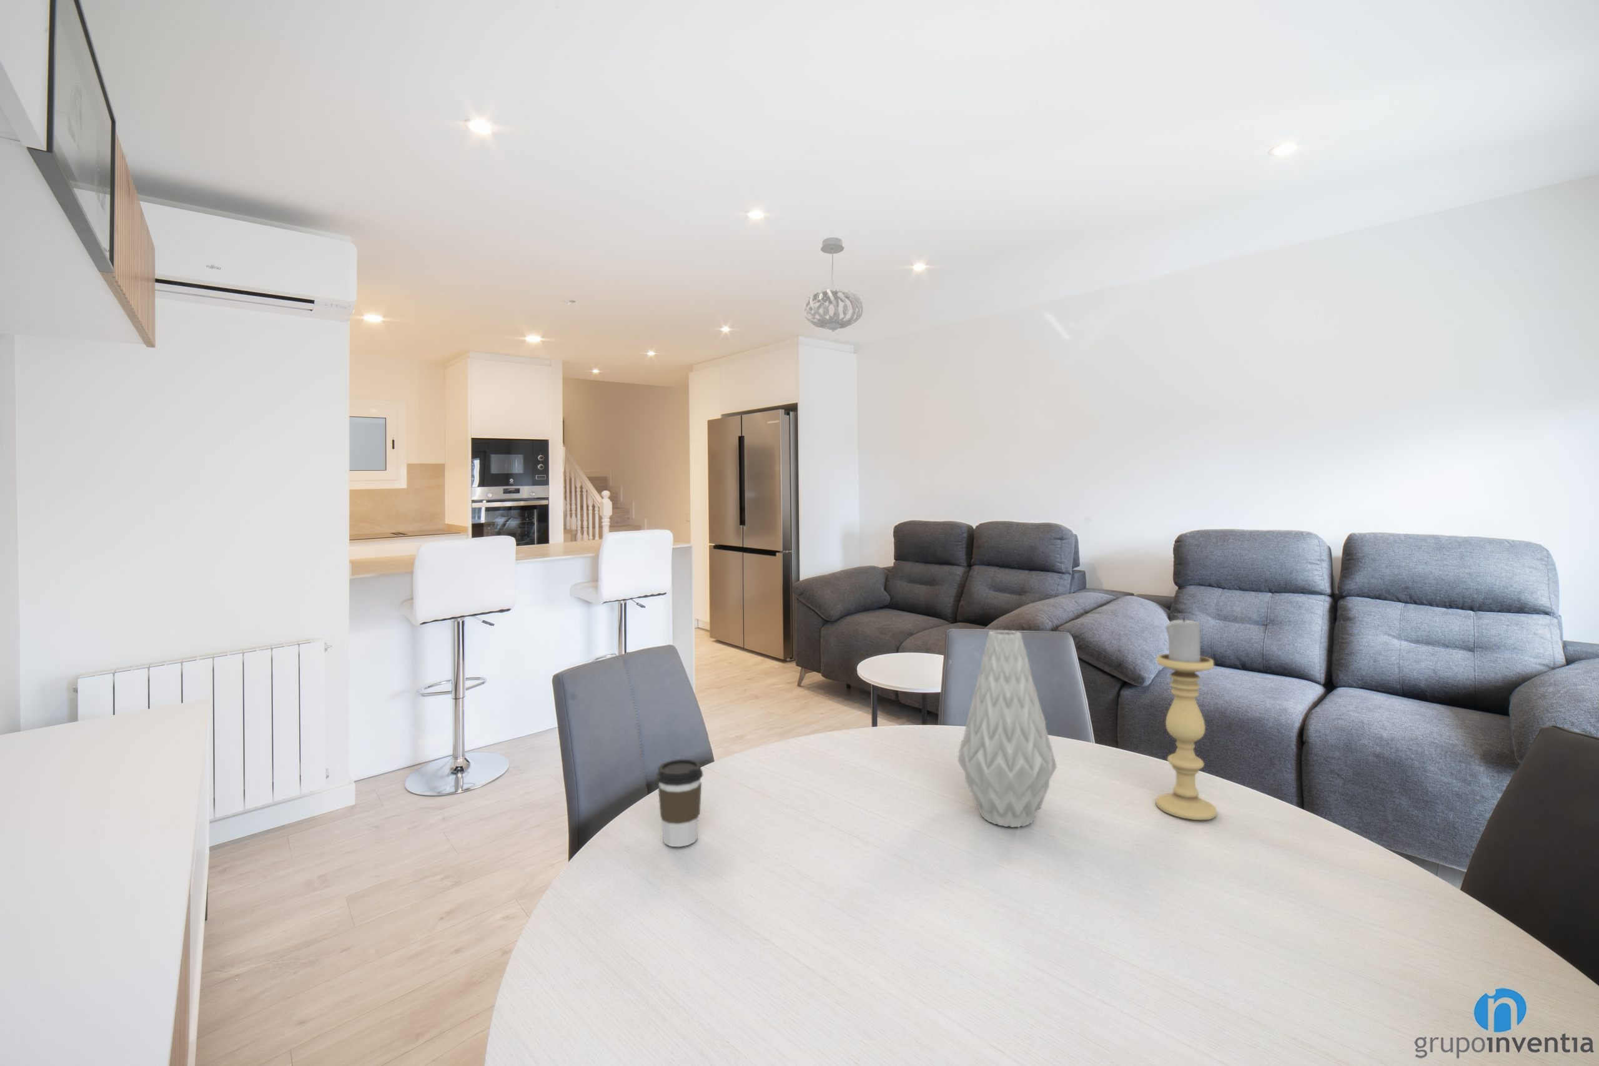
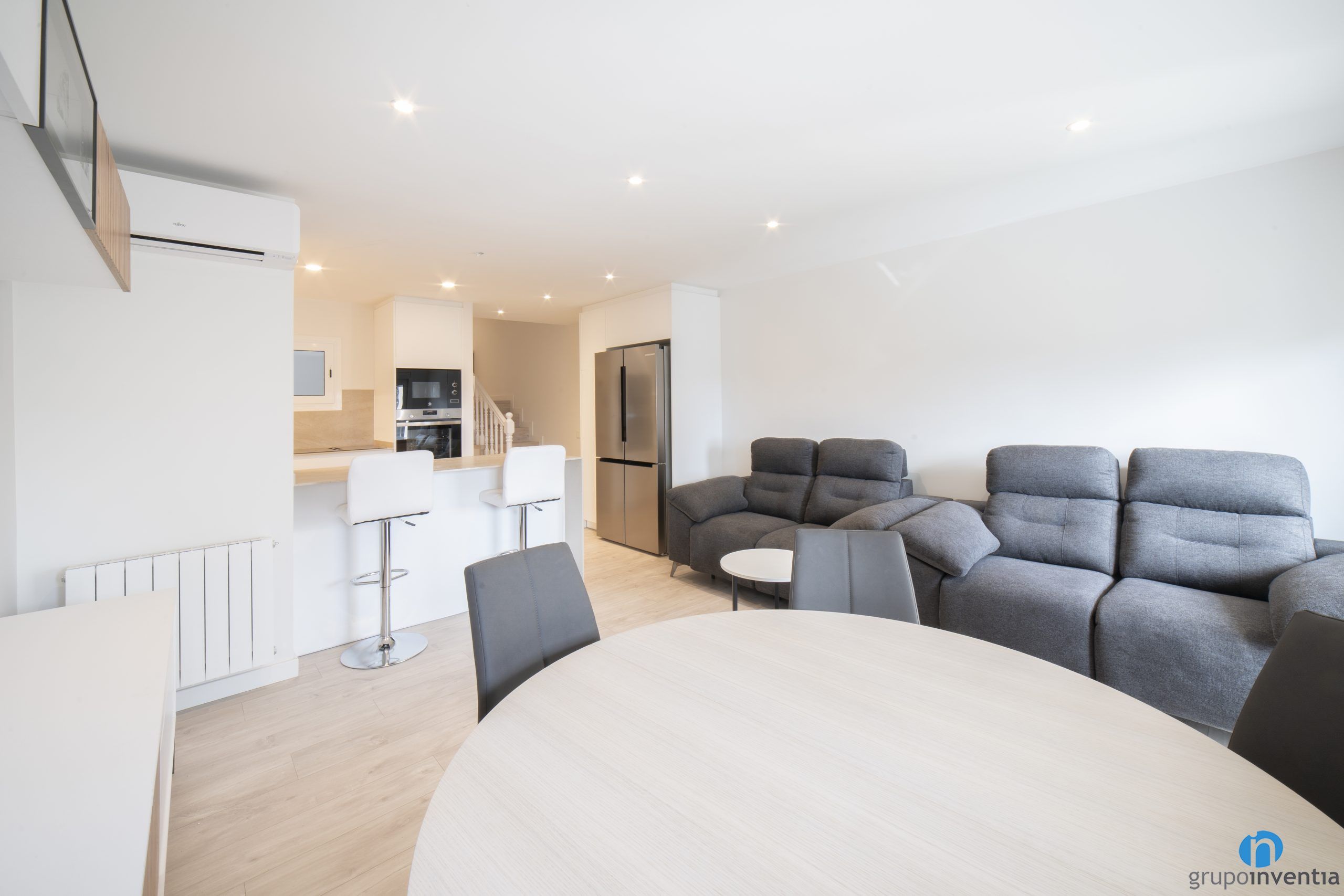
- vase [957,629,1056,828]
- candle holder [1155,616,1217,821]
- coffee cup [656,759,703,847]
- pendant light [802,237,864,332]
